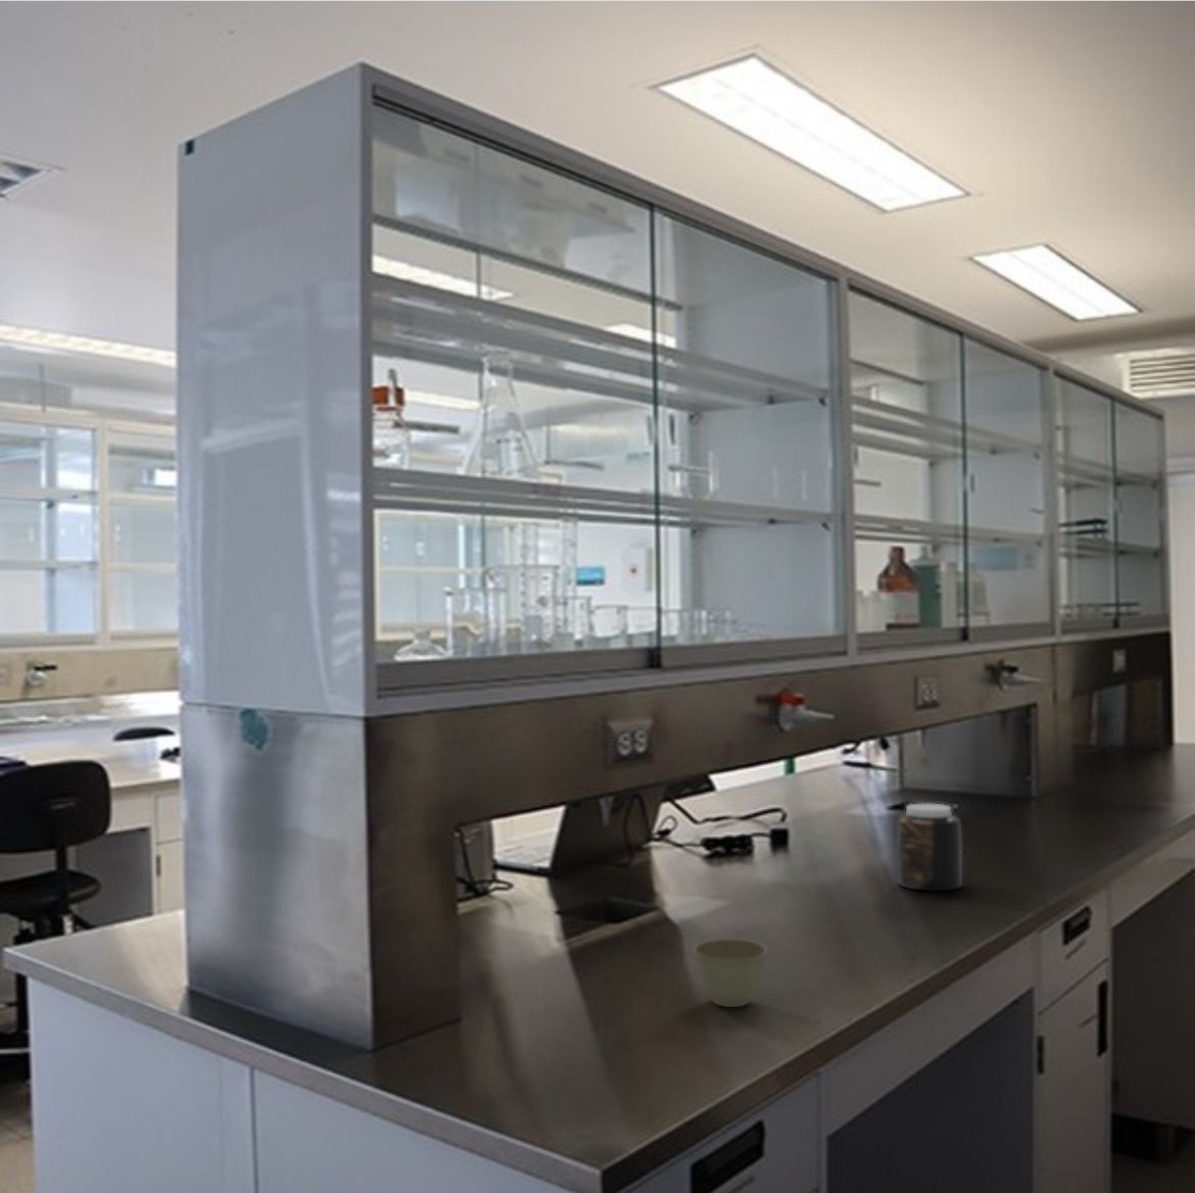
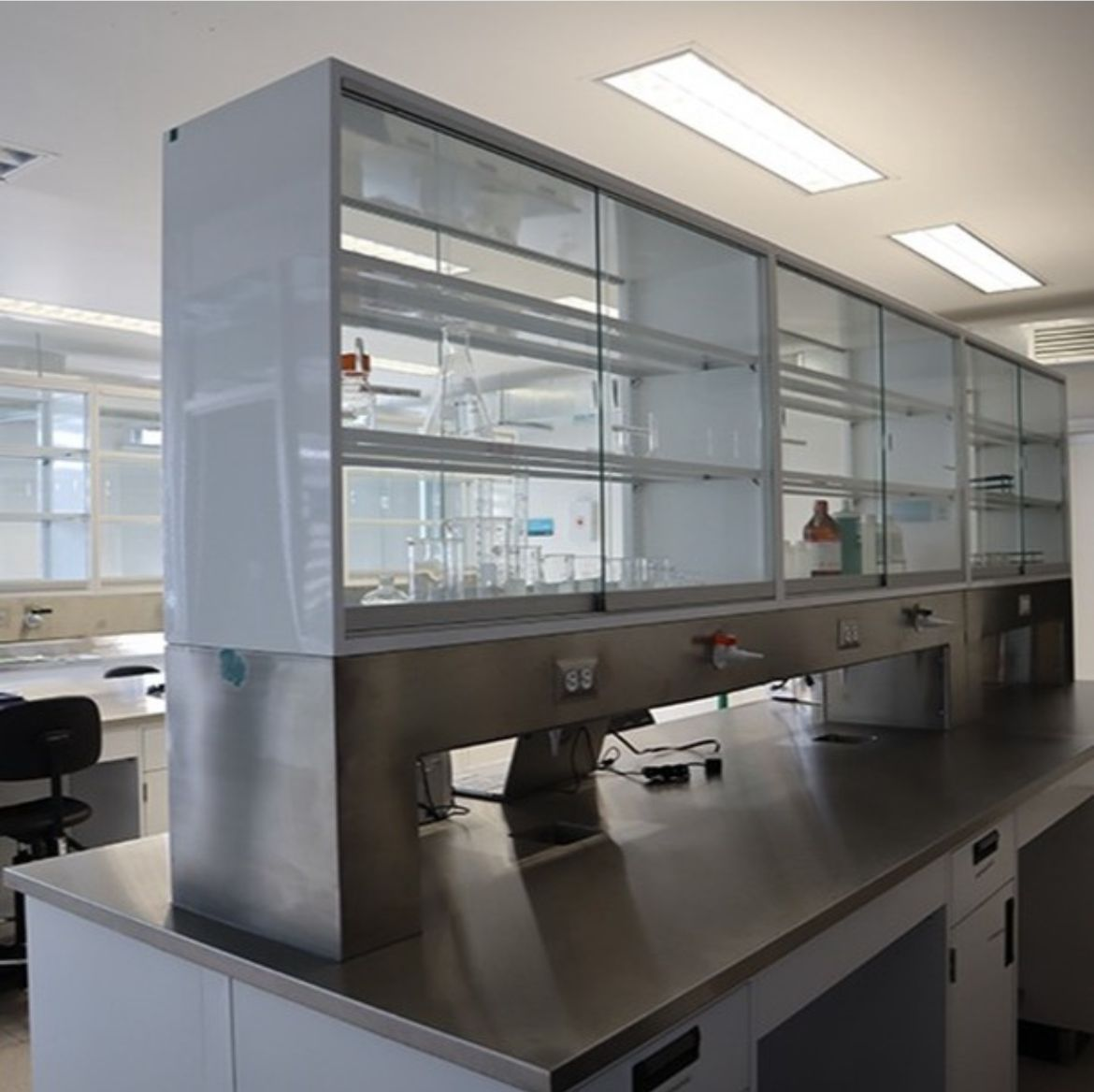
- flower pot [693,937,768,1008]
- jar [897,803,963,891]
